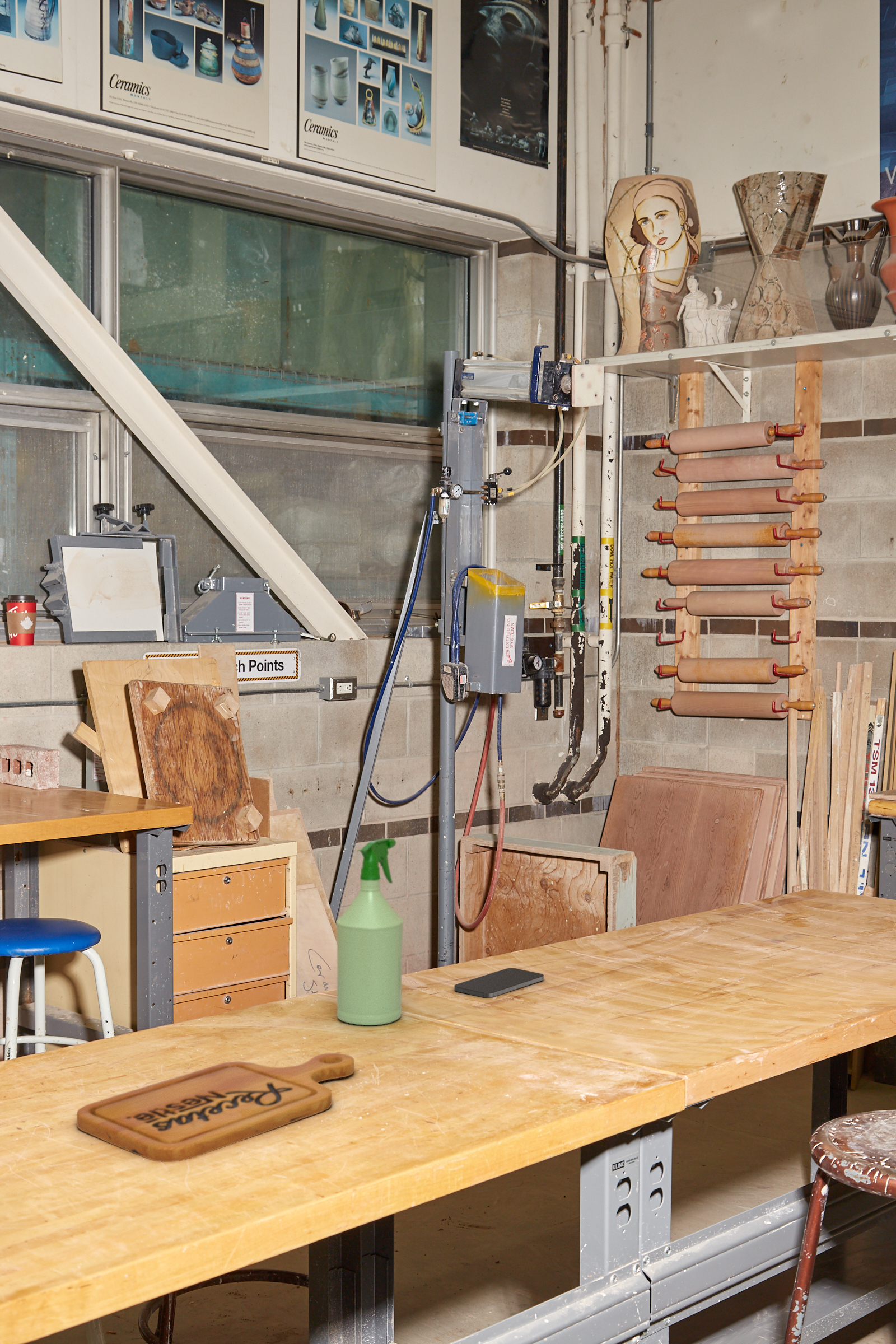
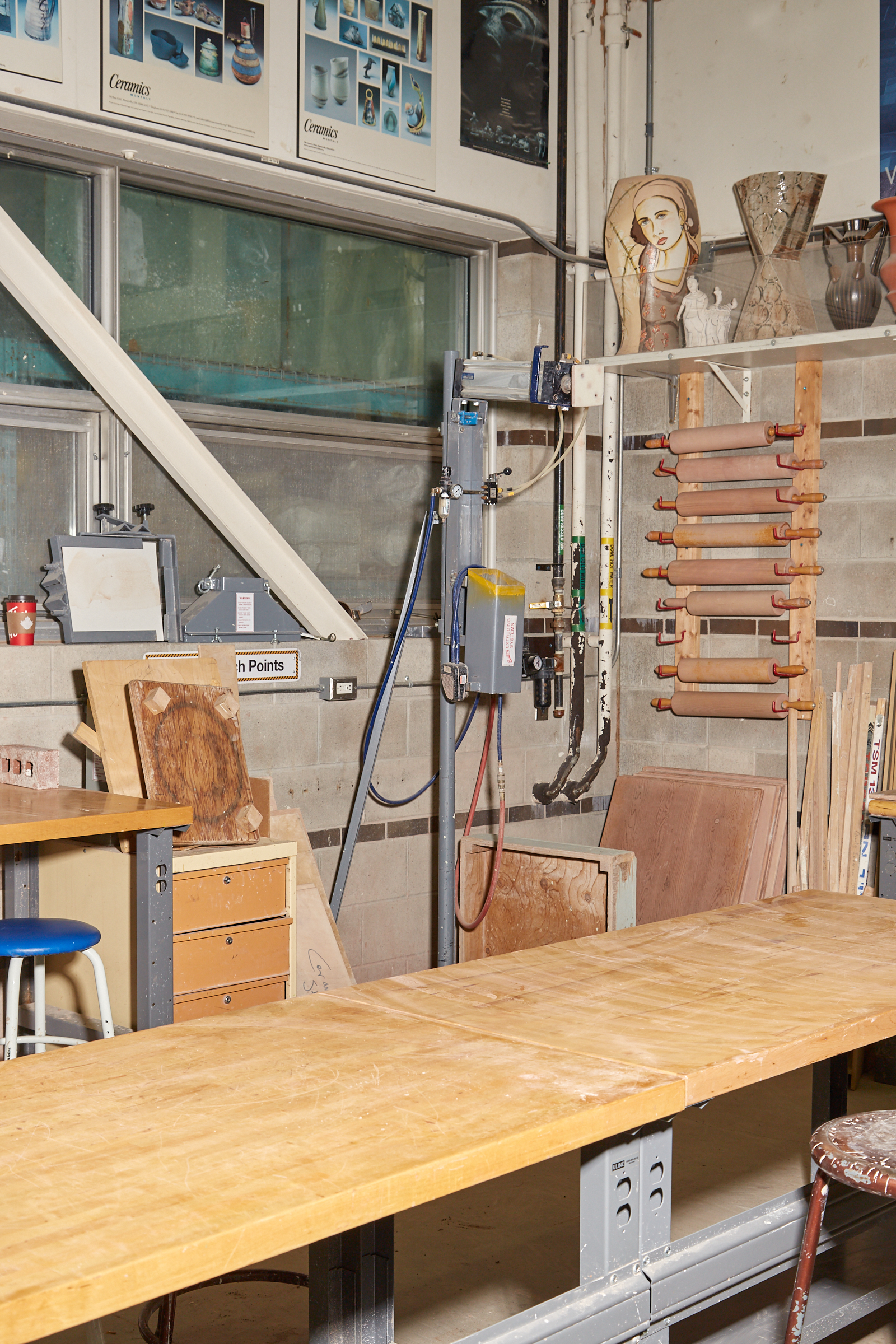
- spray bottle [335,838,404,1026]
- cutting board [76,1053,355,1163]
- smartphone [454,968,544,998]
